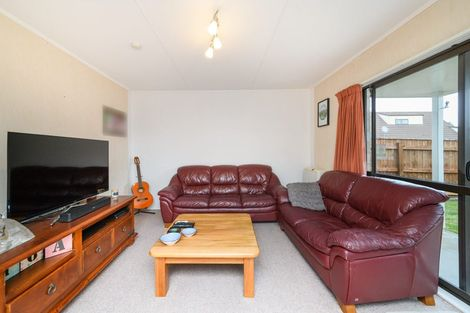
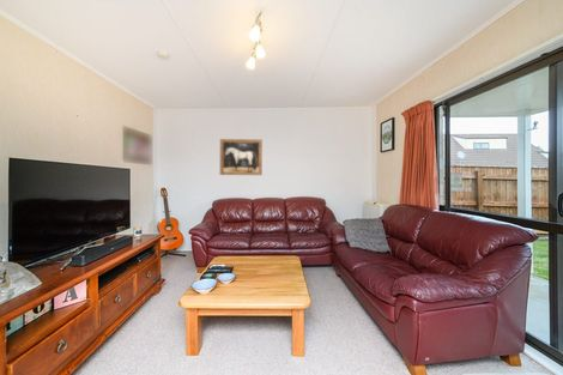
+ wall art [219,138,264,176]
